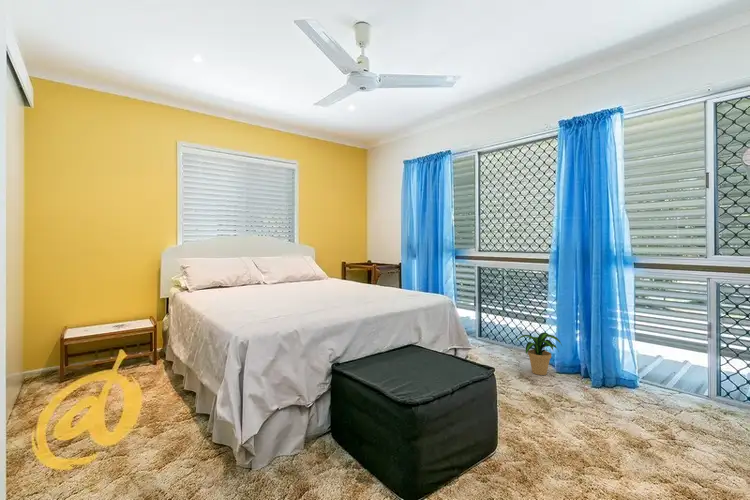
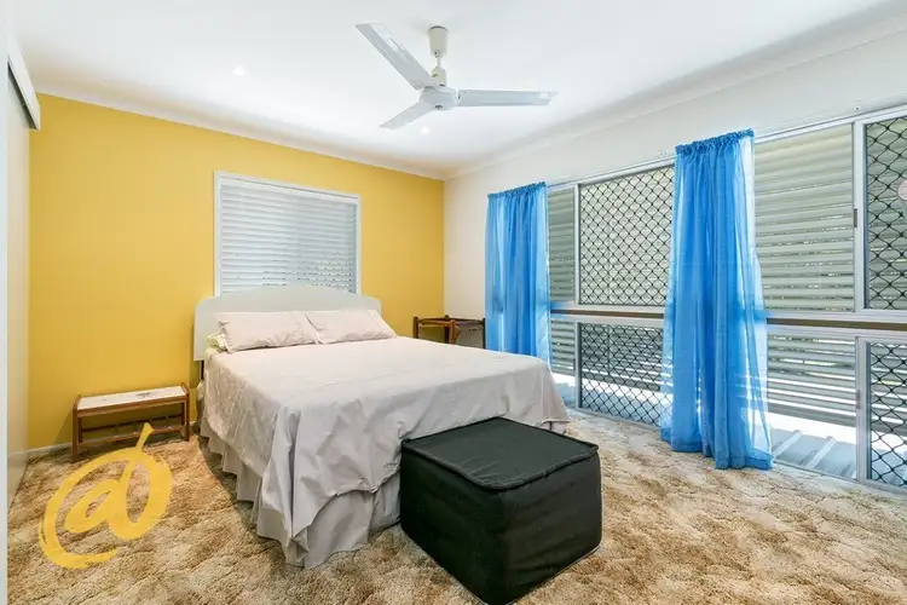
- potted plant [515,331,563,376]
